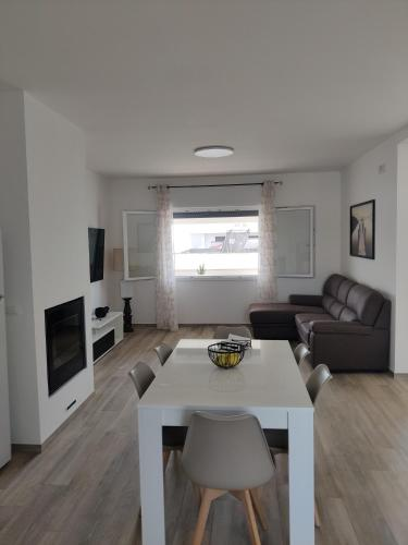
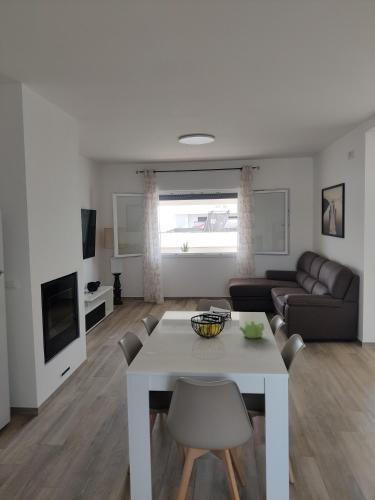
+ teapot [238,320,265,339]
